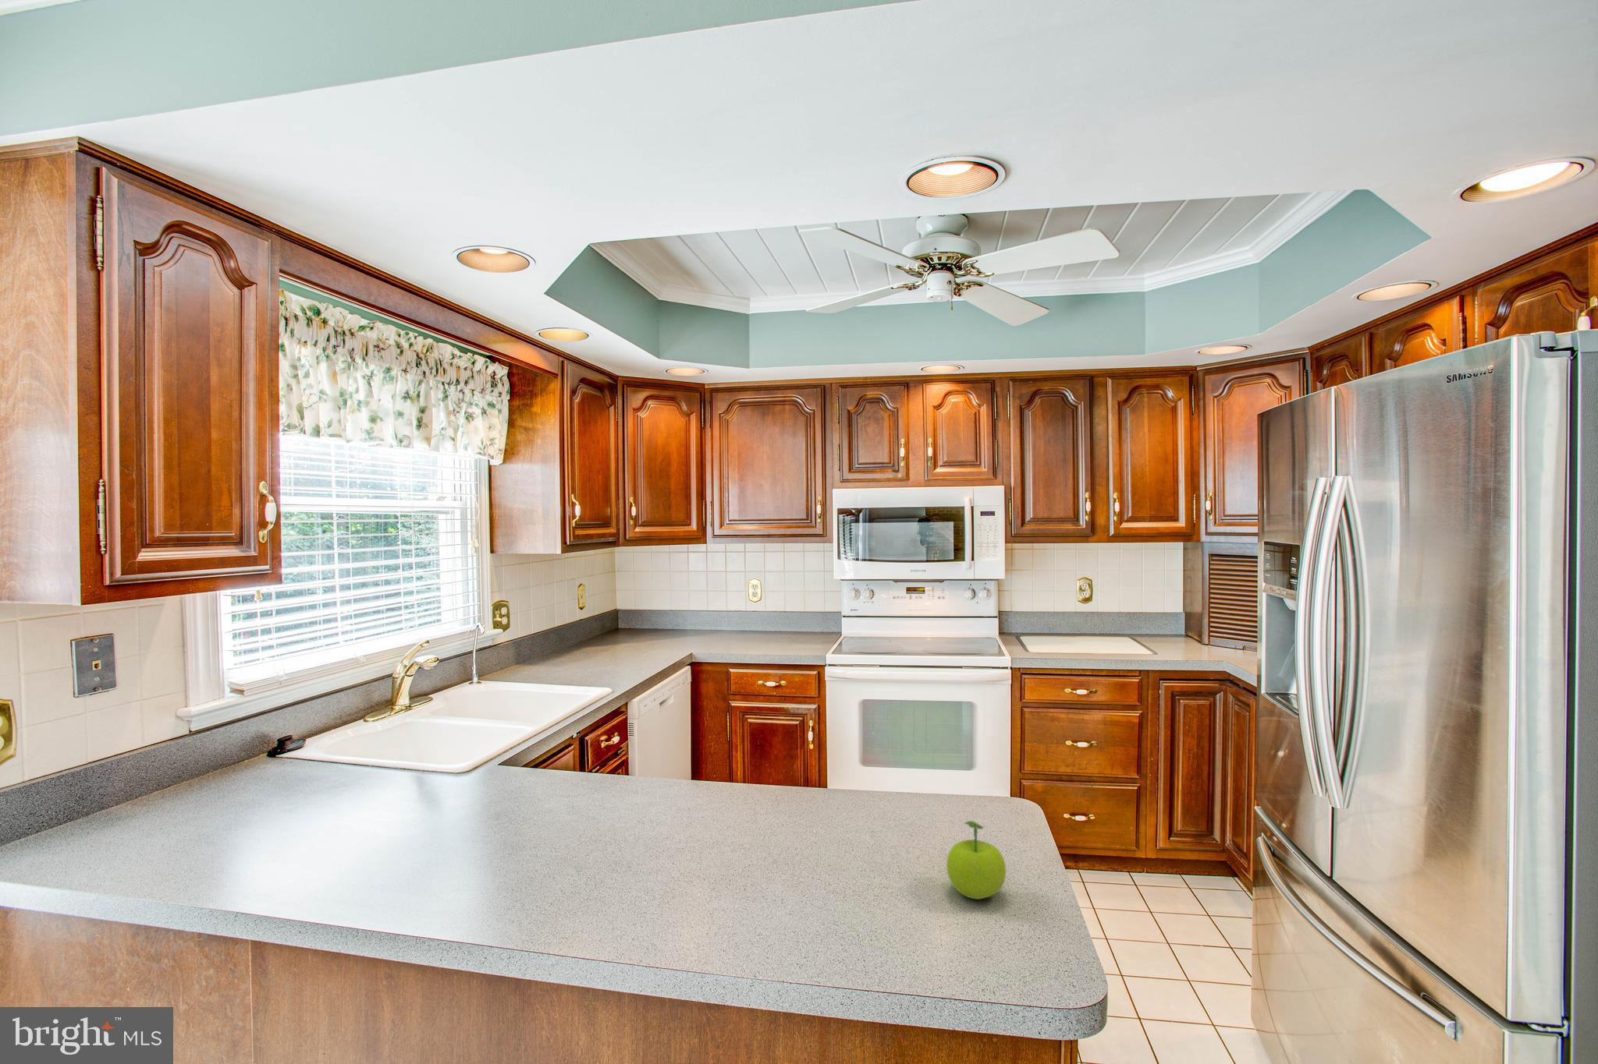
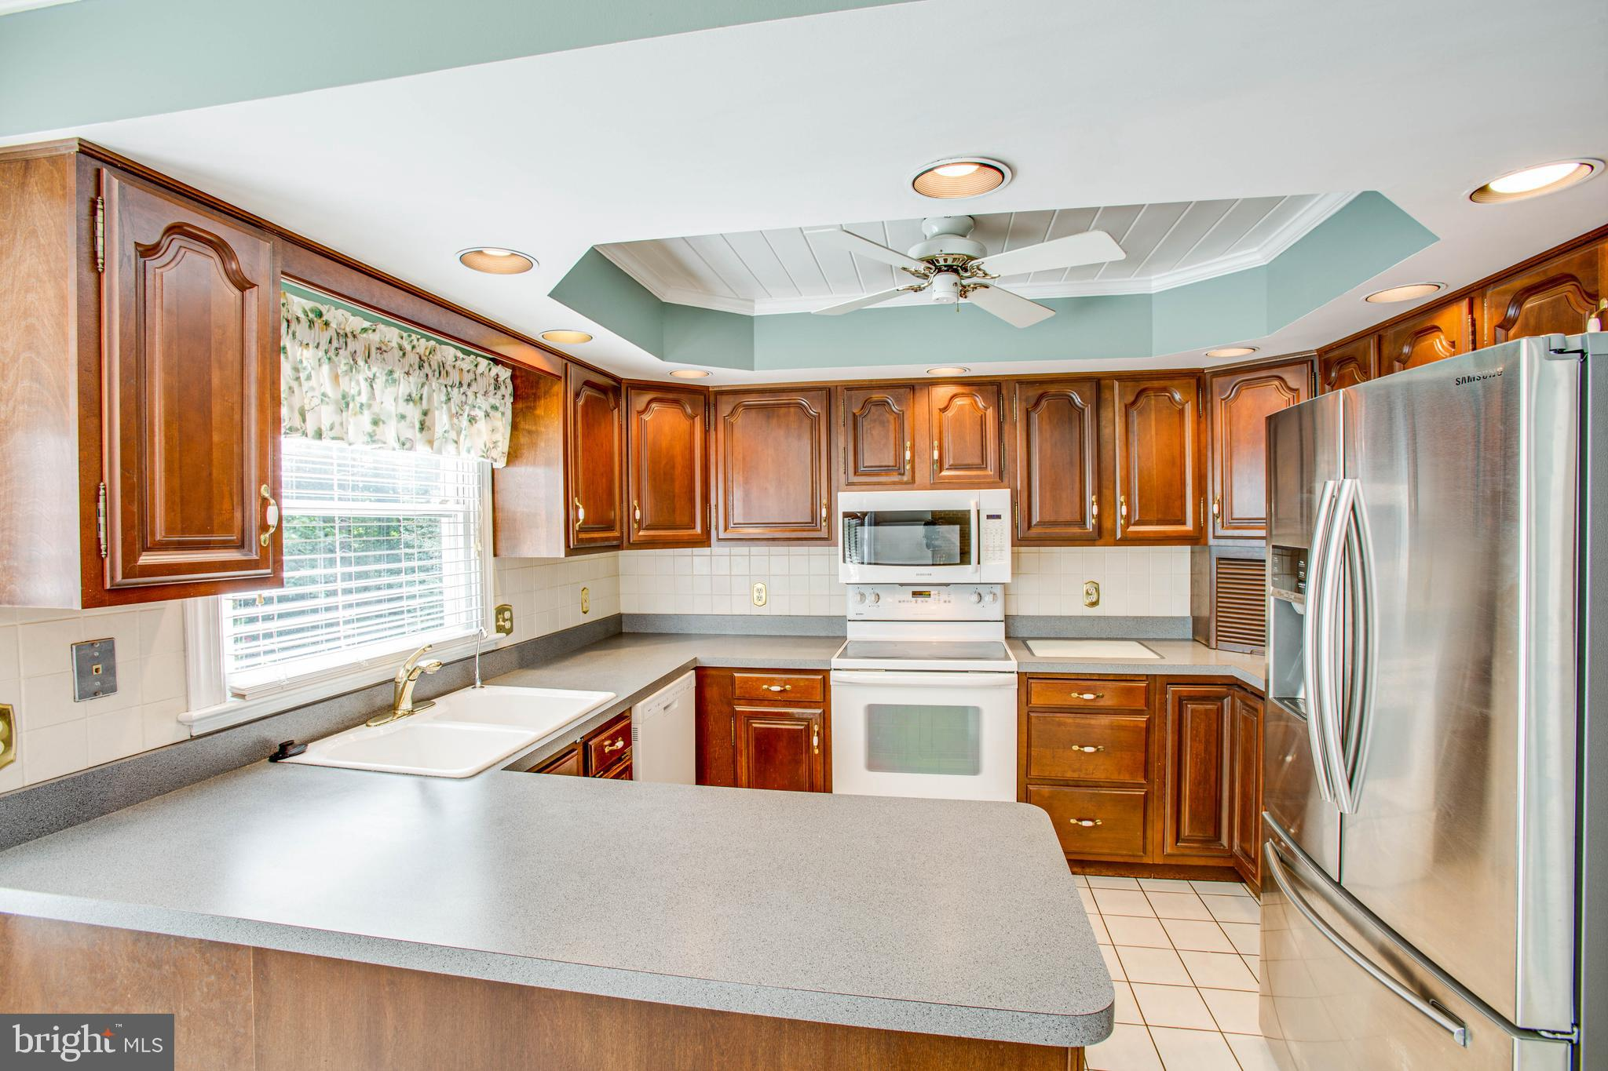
- fruit [946,821,1006,900]
